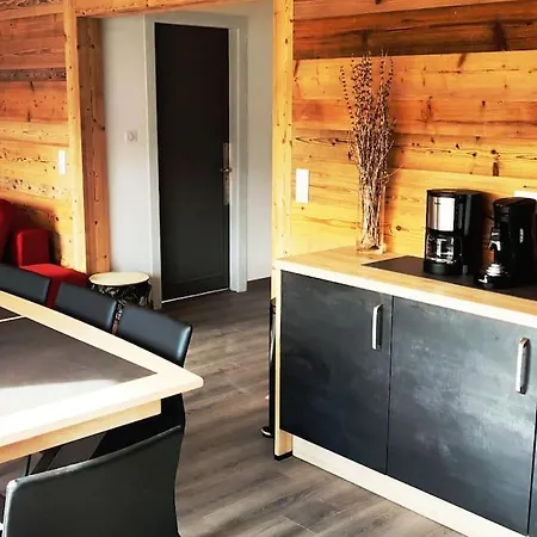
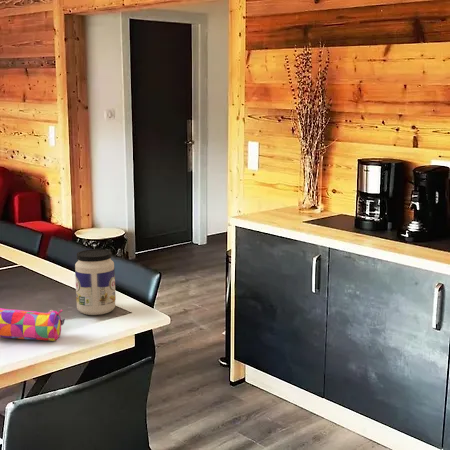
+ jar [74,248,117,316]
+ pencil case [0,307,66,342]
